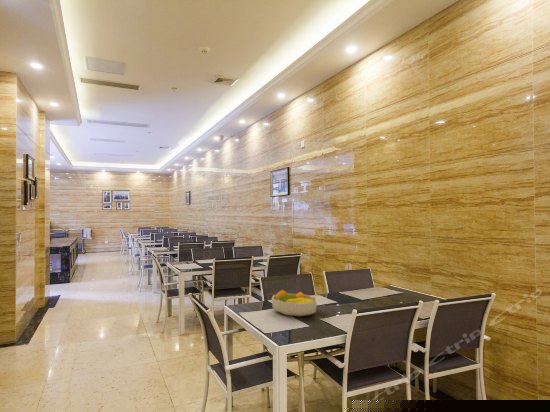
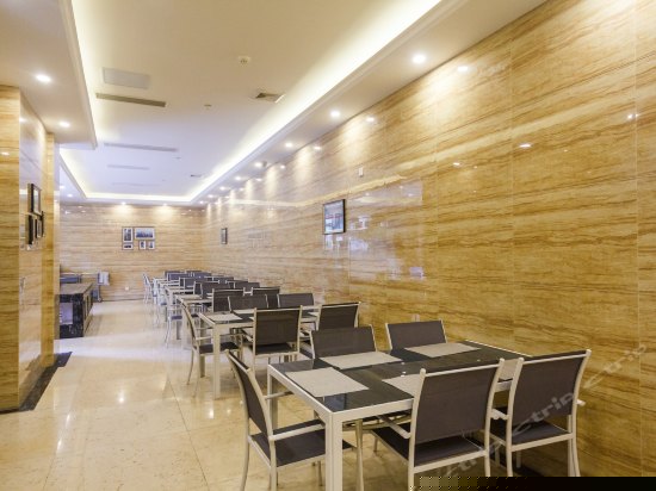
- fruit bowl [271,289,318,317]
